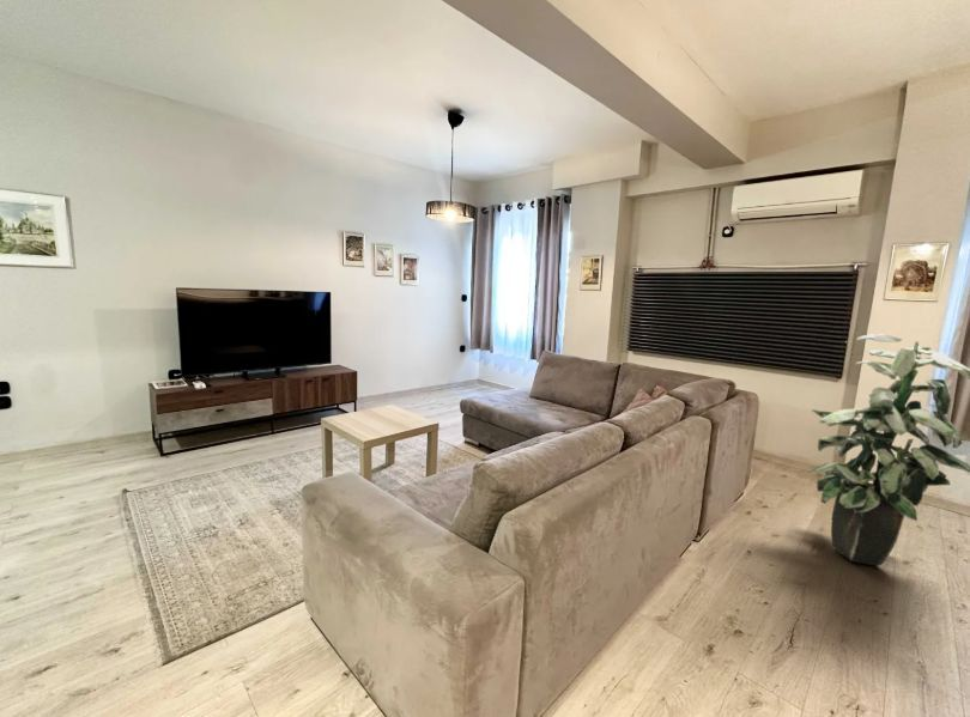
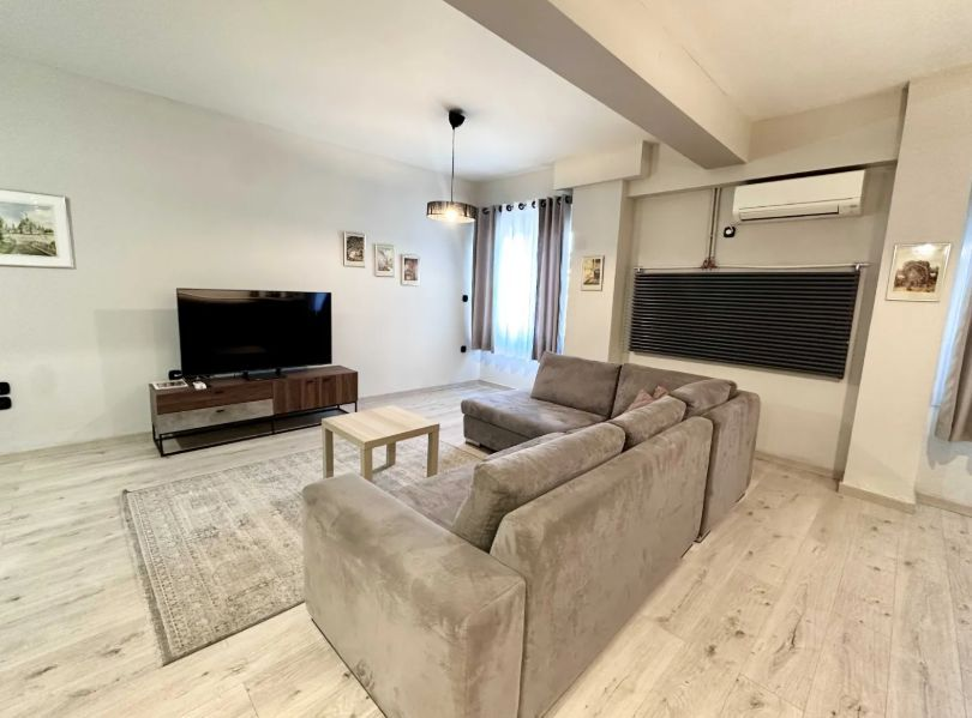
- indoor plant [810,333,970,567]
